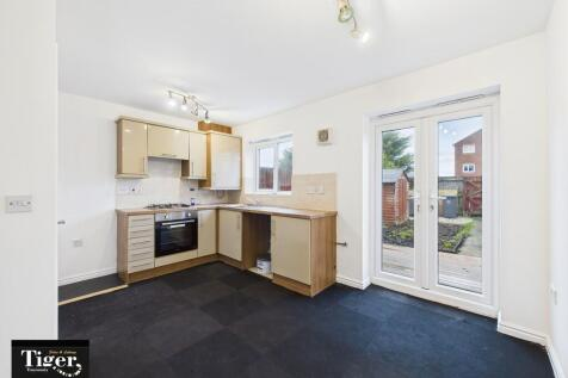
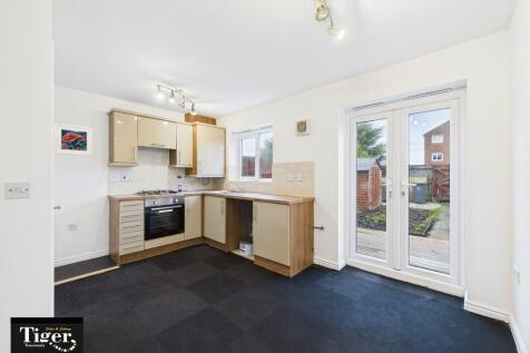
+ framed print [53,122,94,157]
